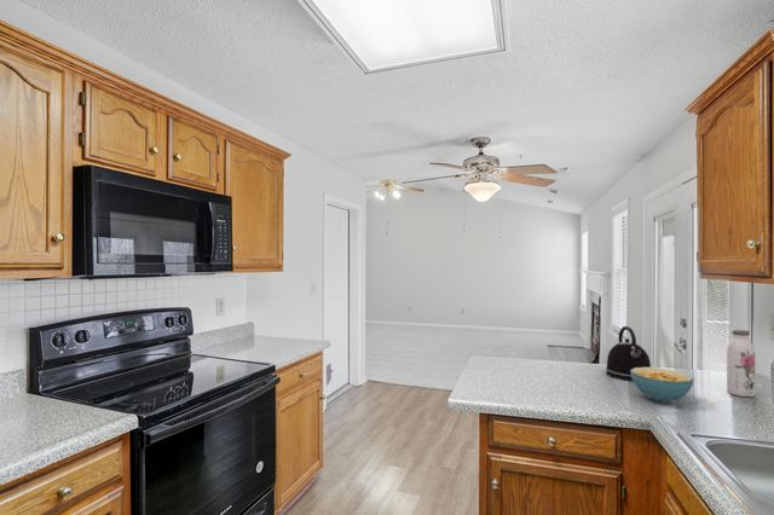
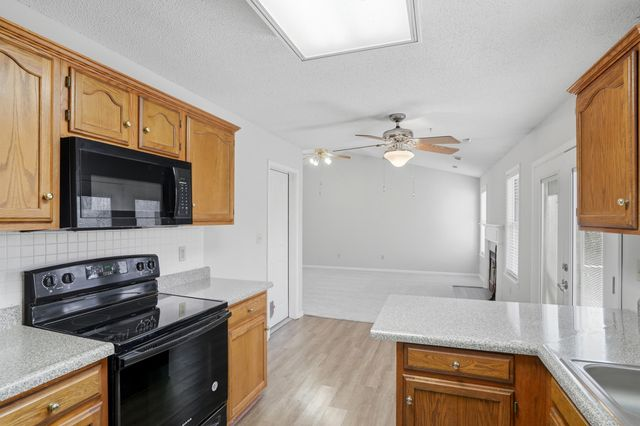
- cereal bowl [630,366,695,404]
- water bottle [726,329,756,398]
- kettle [605,325,652,382]
